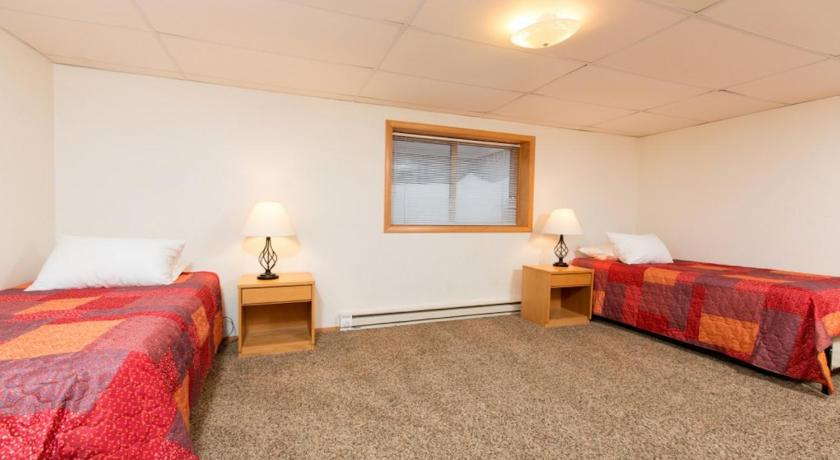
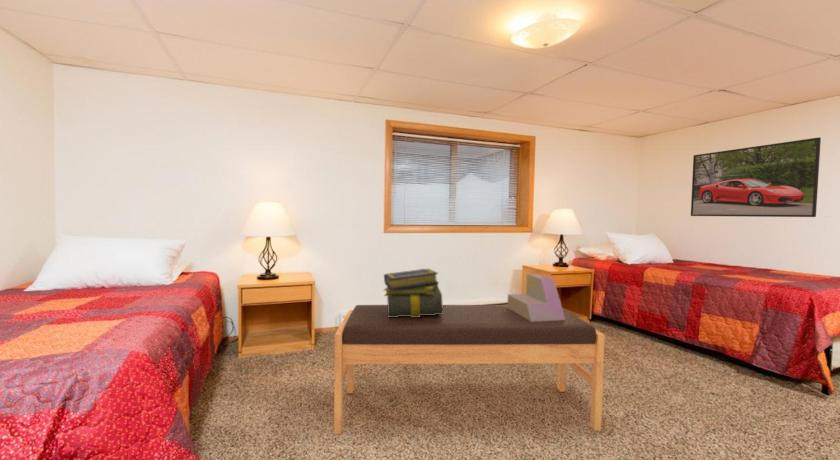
+ storage box [506,273,565,321]
+ stack of books [383,267,444,317]
+ bench [333,304,606,435]
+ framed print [690,137,822,218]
